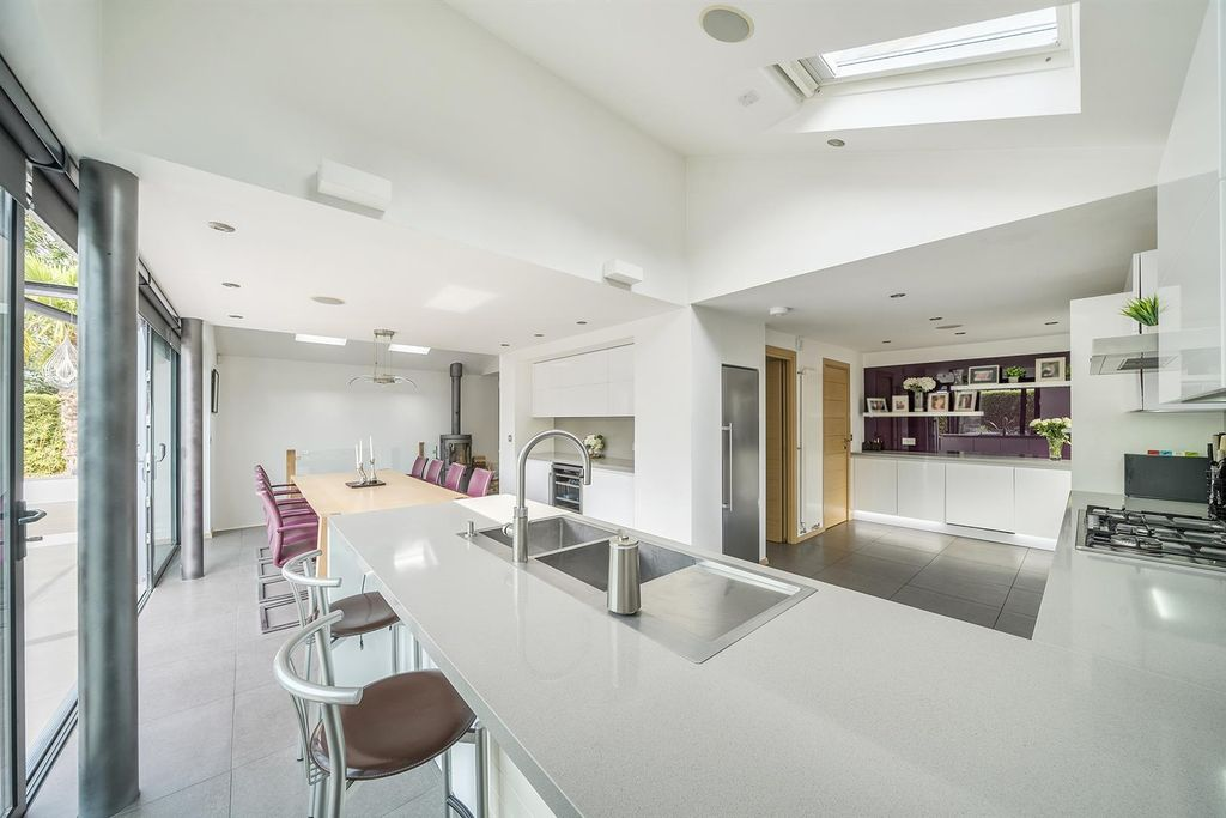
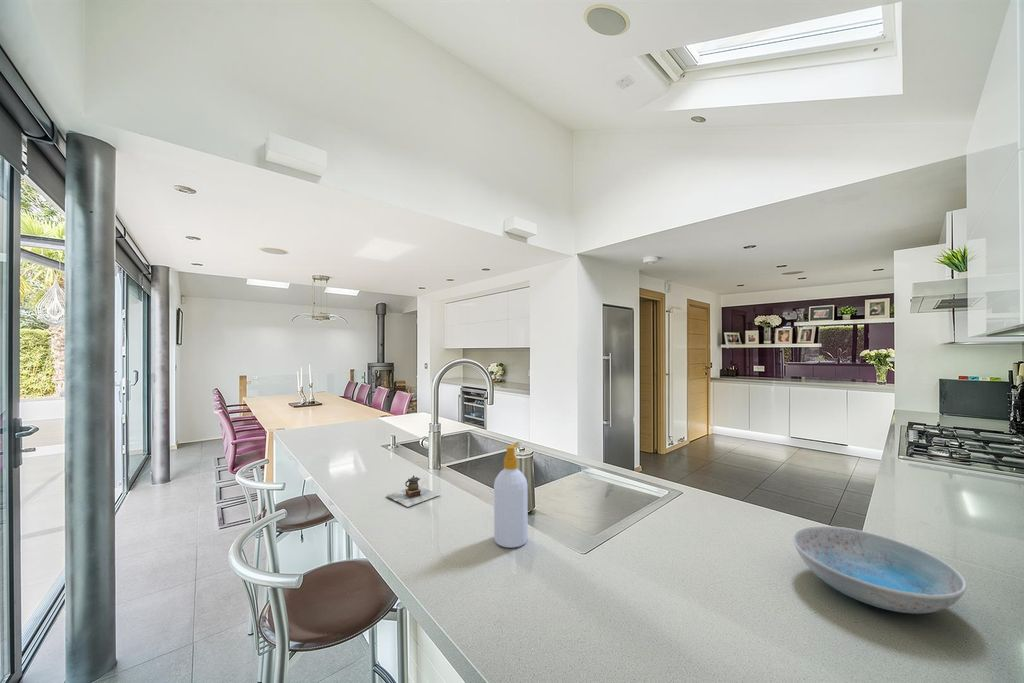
+ teapot [385,475,441,508]
+ soap bottle [493,442,529,549]
+ dish [792,525,968,615]
